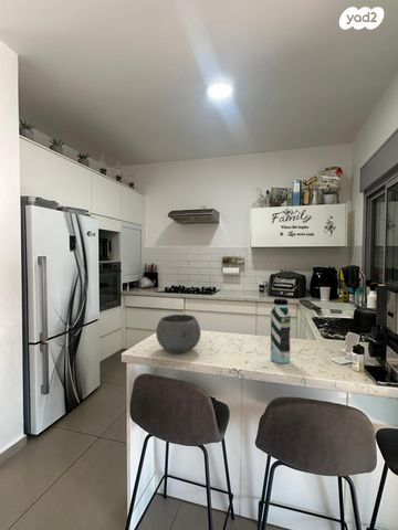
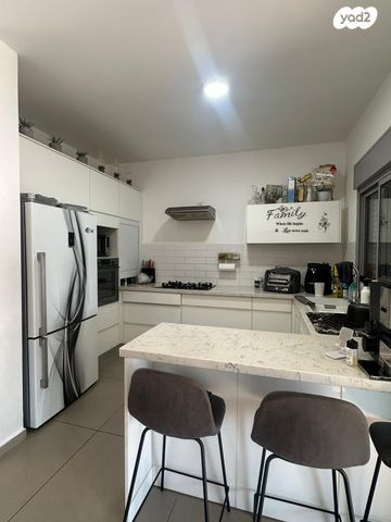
- water bottle [270,298,292,364]
- bowl [155,314,201,354]
